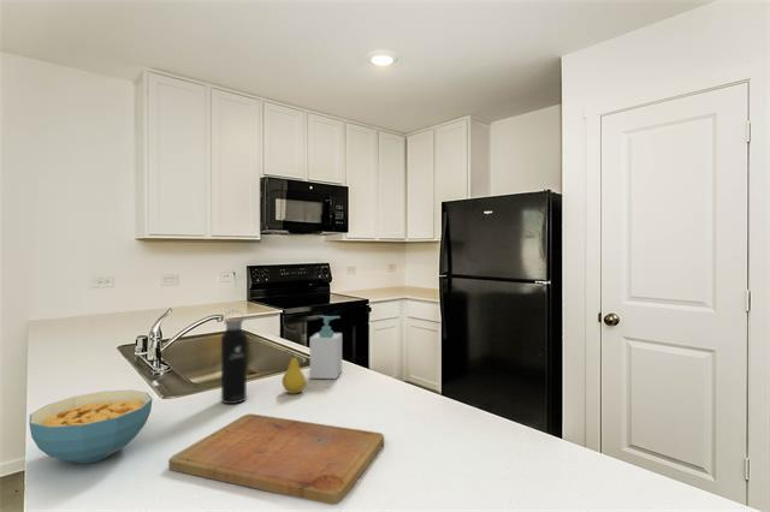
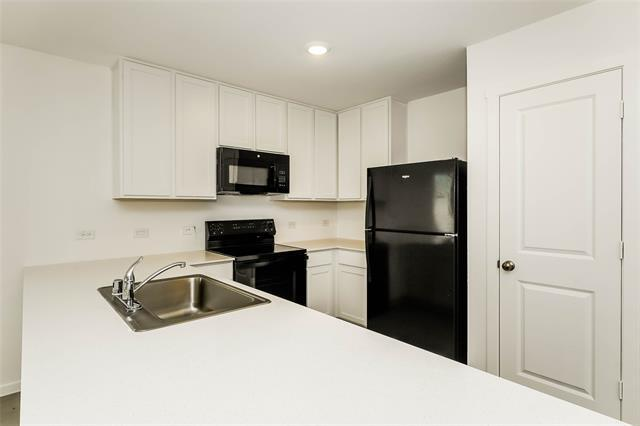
- soap bottle [309,315,343,380]
- cutting board [167,412,385,506]
- water bottle [220,310,248,405]
- cereal bowl [28,389,154,464]
- fruit [282,350,307,394]
